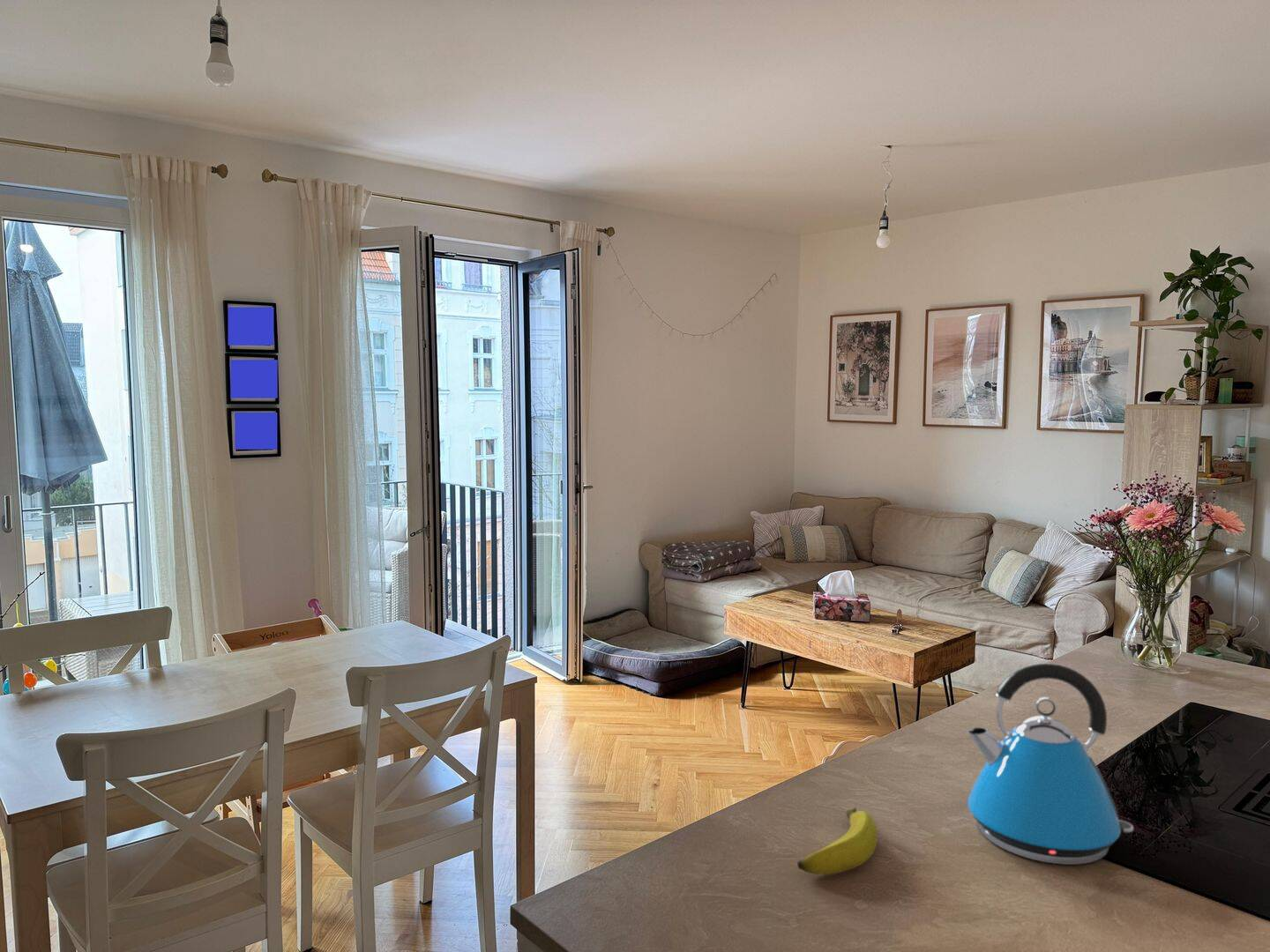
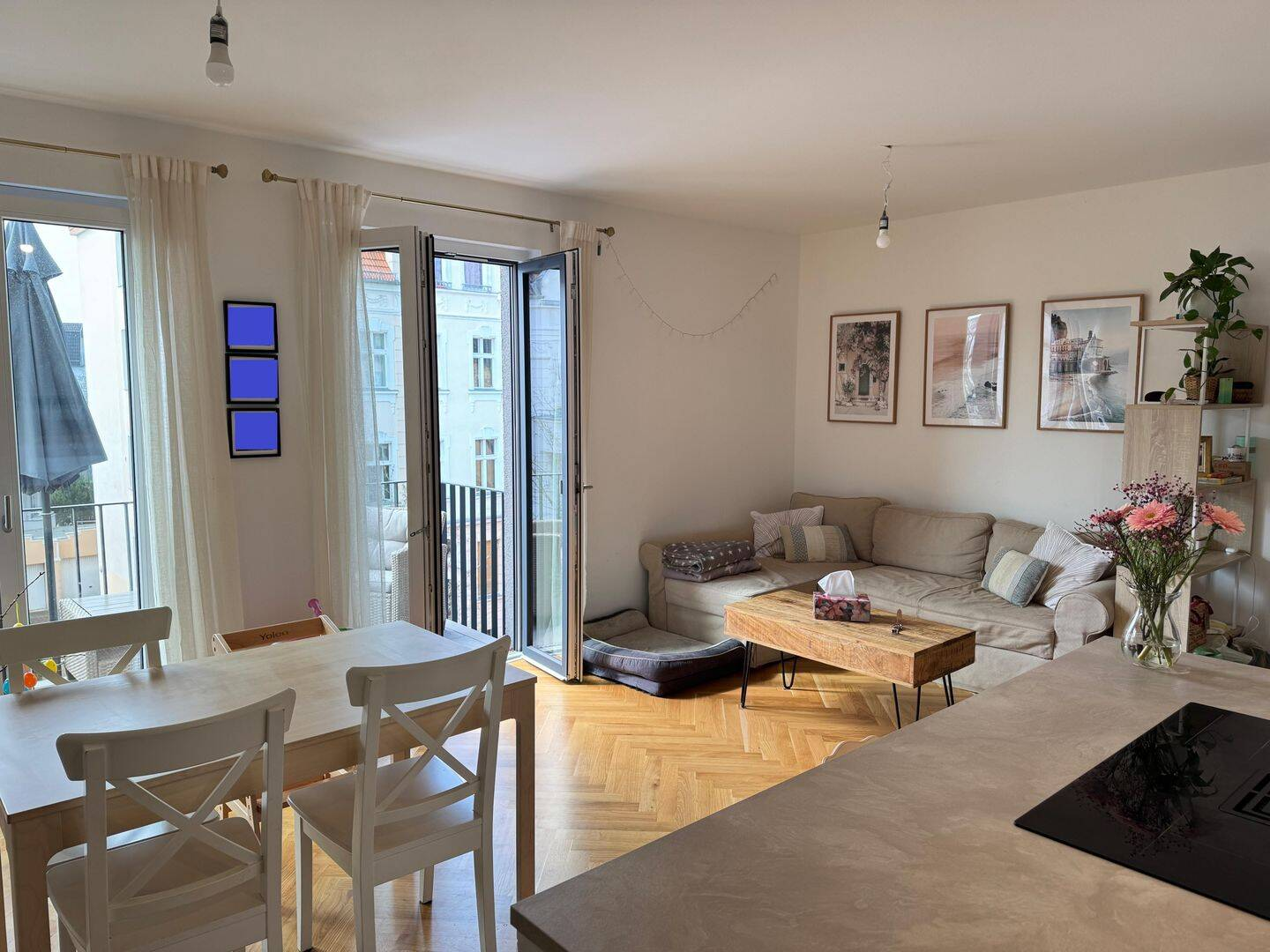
- kettle [967,663,1134,866]
- banana [796,807,878,875]
